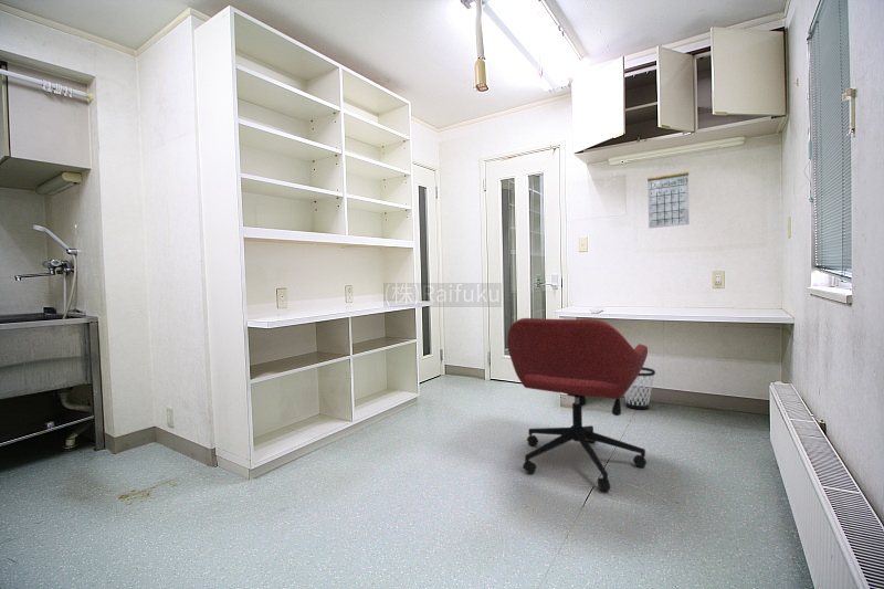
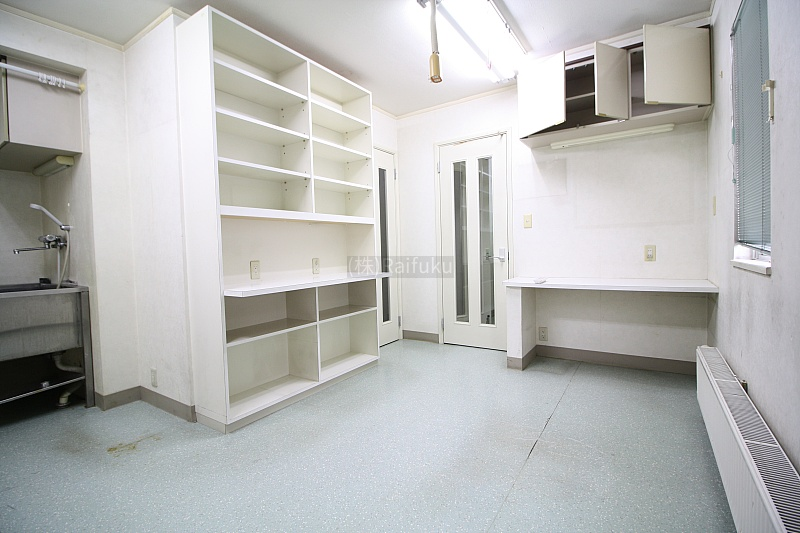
- calendar [646,162,690,230]
- wastebasket [623,366,656,410]
- office chair [506,317,649,492]
